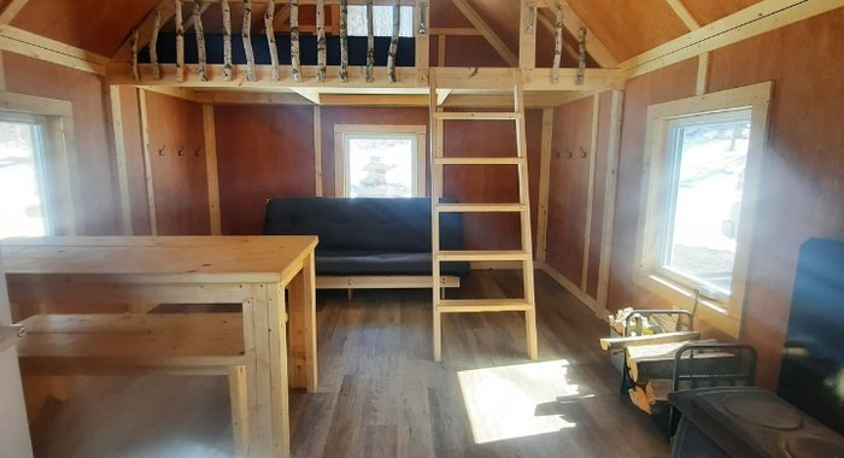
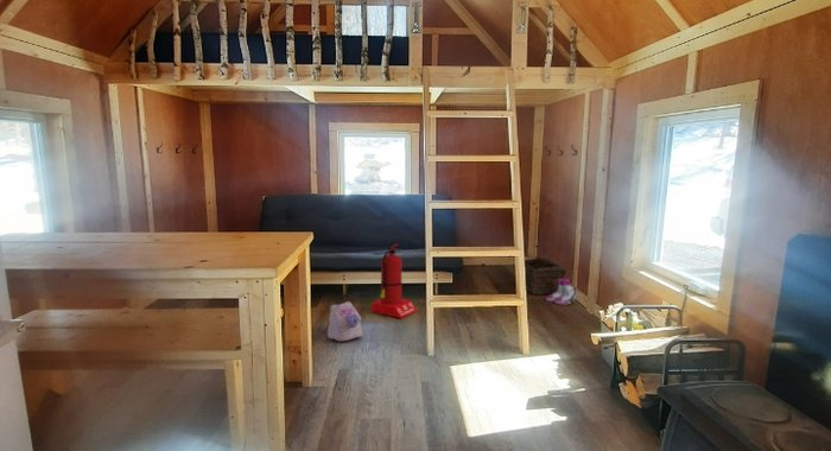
+ boots [545,278,578,306]
+ basket [524,256,567,296]
+ fire extinguisher [370,242,418,319]
+ plush toy [326,300,363,342]
